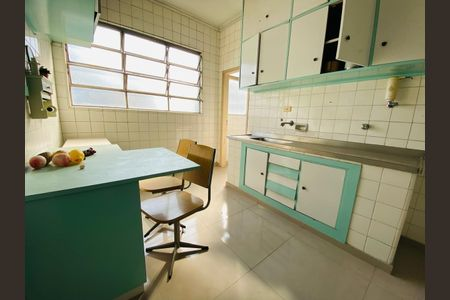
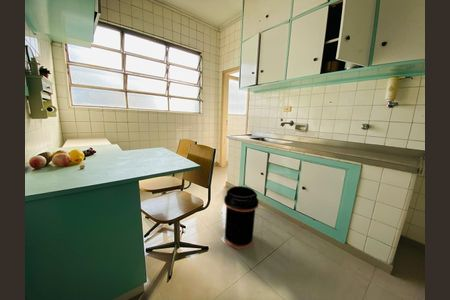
+ trash can [223,185,260,250]
